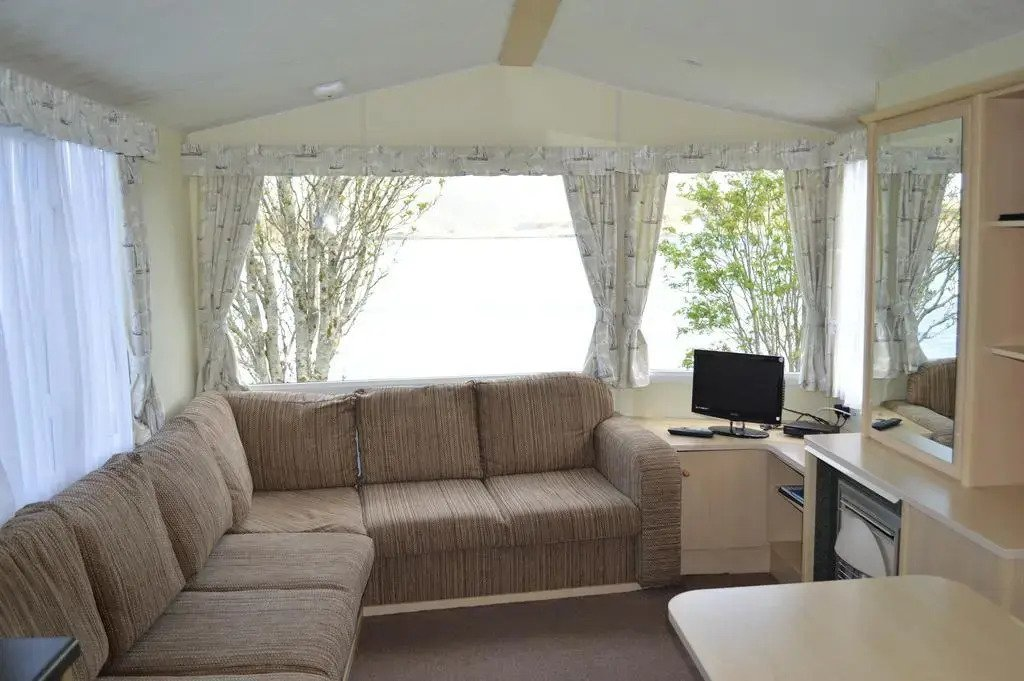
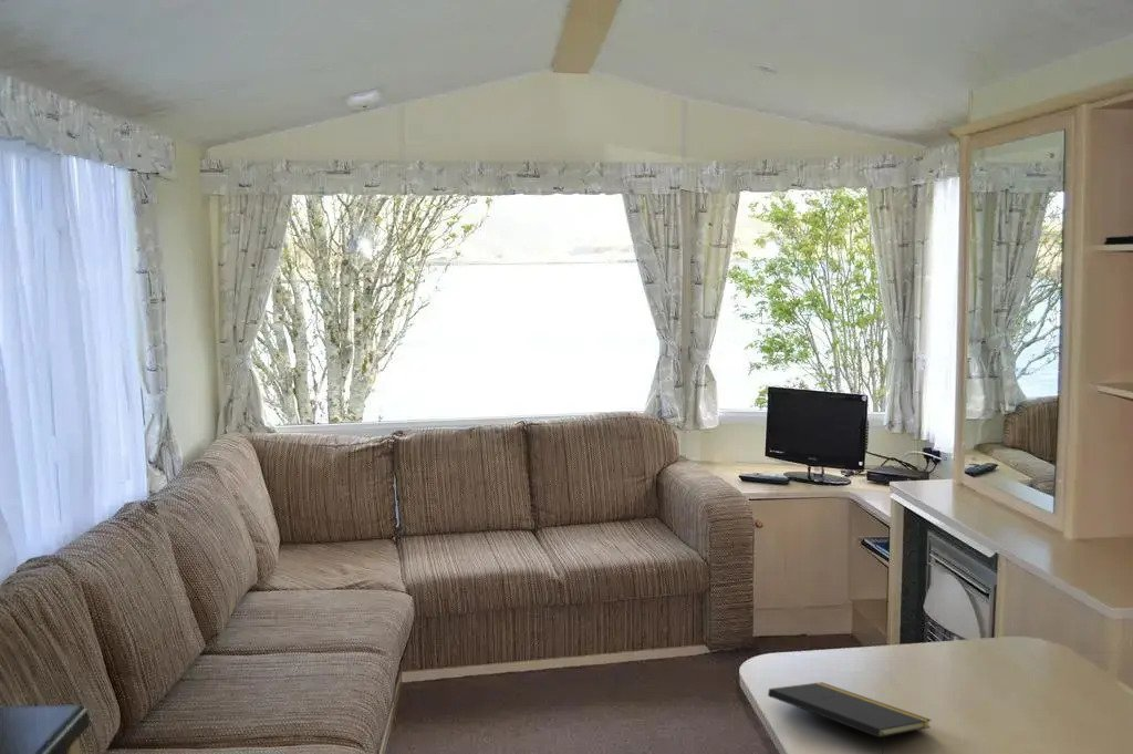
+ notepad [767,681,933,754]
